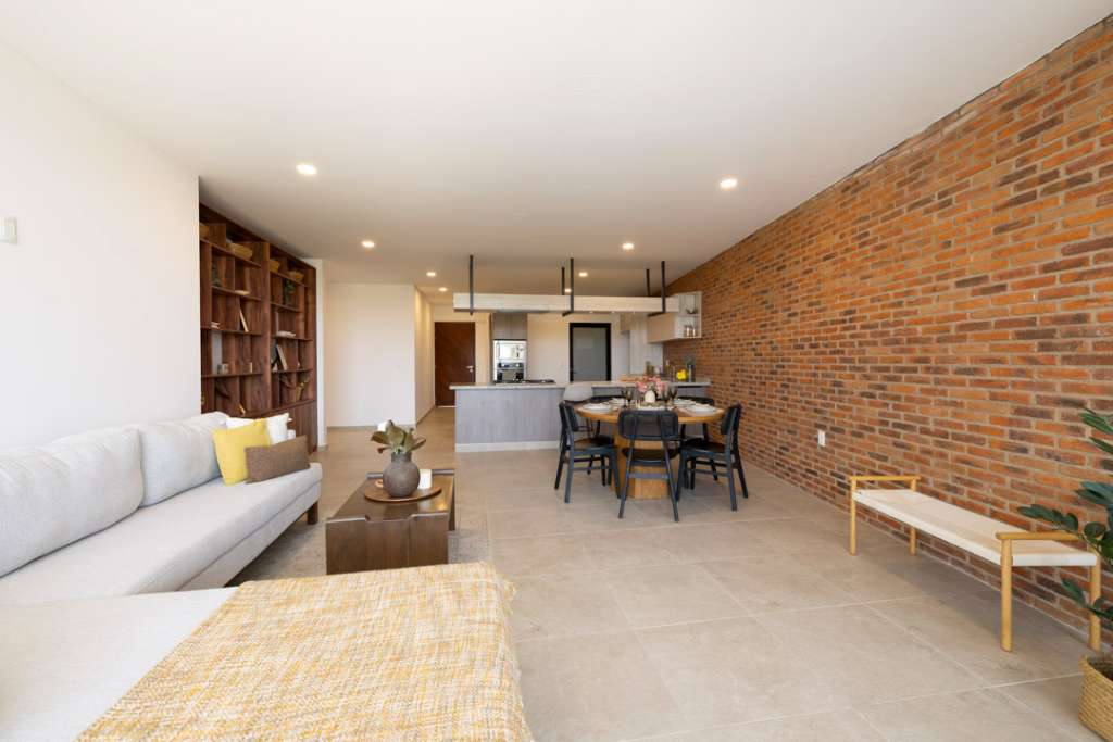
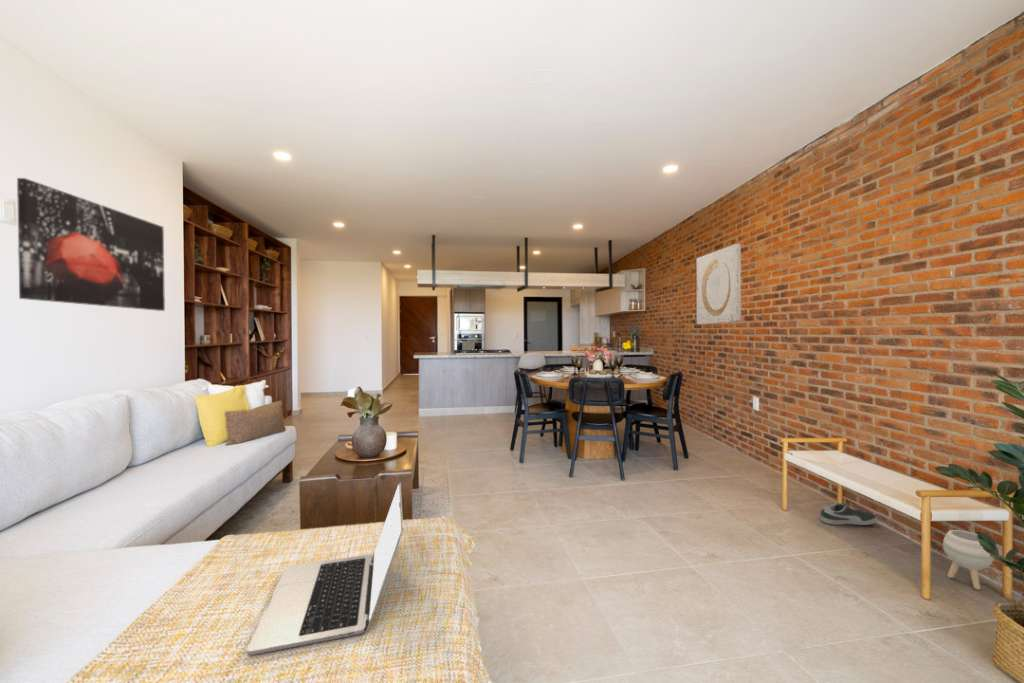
+ planter [942,529,994,591]
+ wall art [696,243,742,325]
+ shoe [819,501,878,526]
+ laptop [246,481,404,656]
+ wall art [16,177,166,312]
